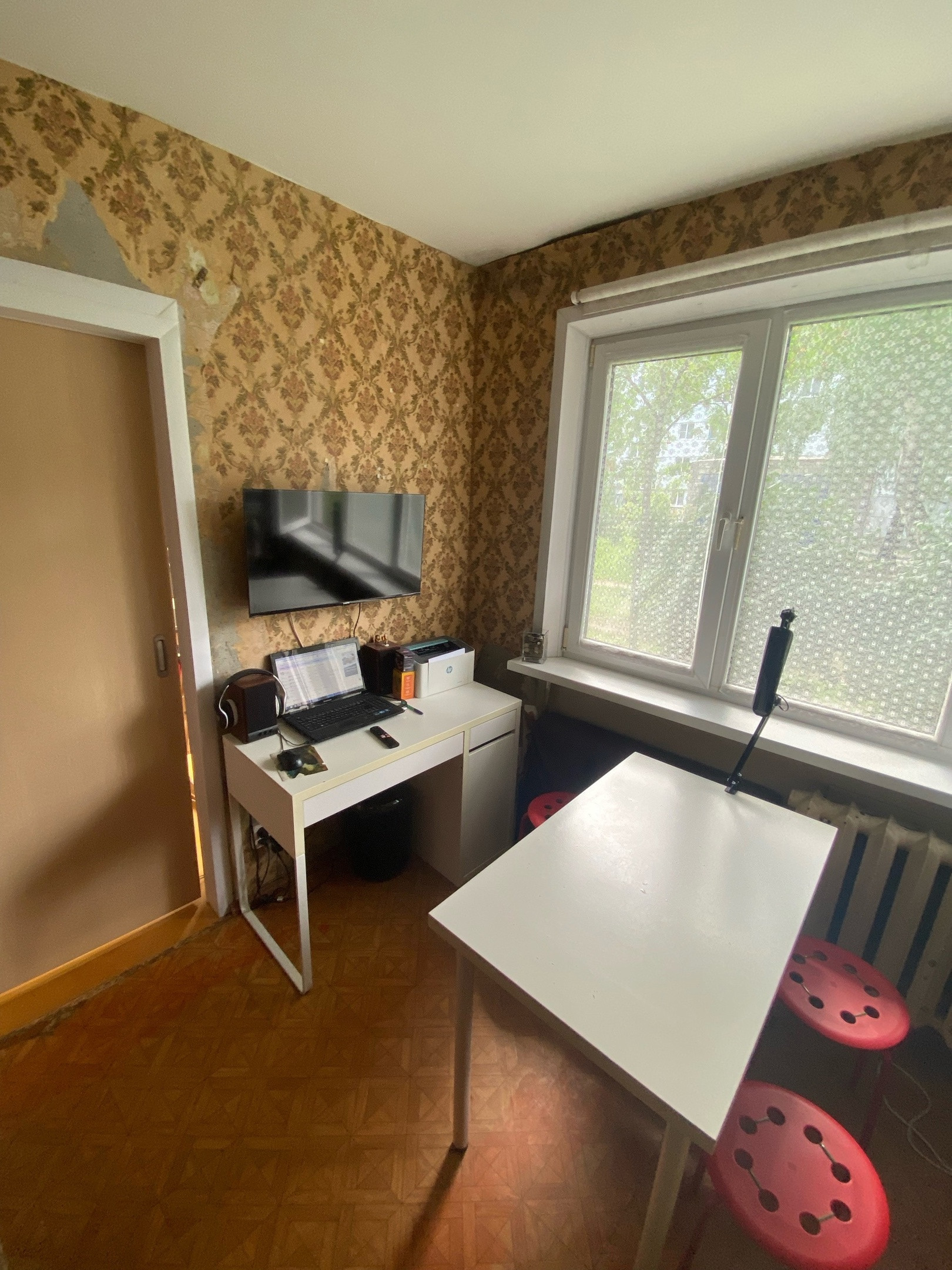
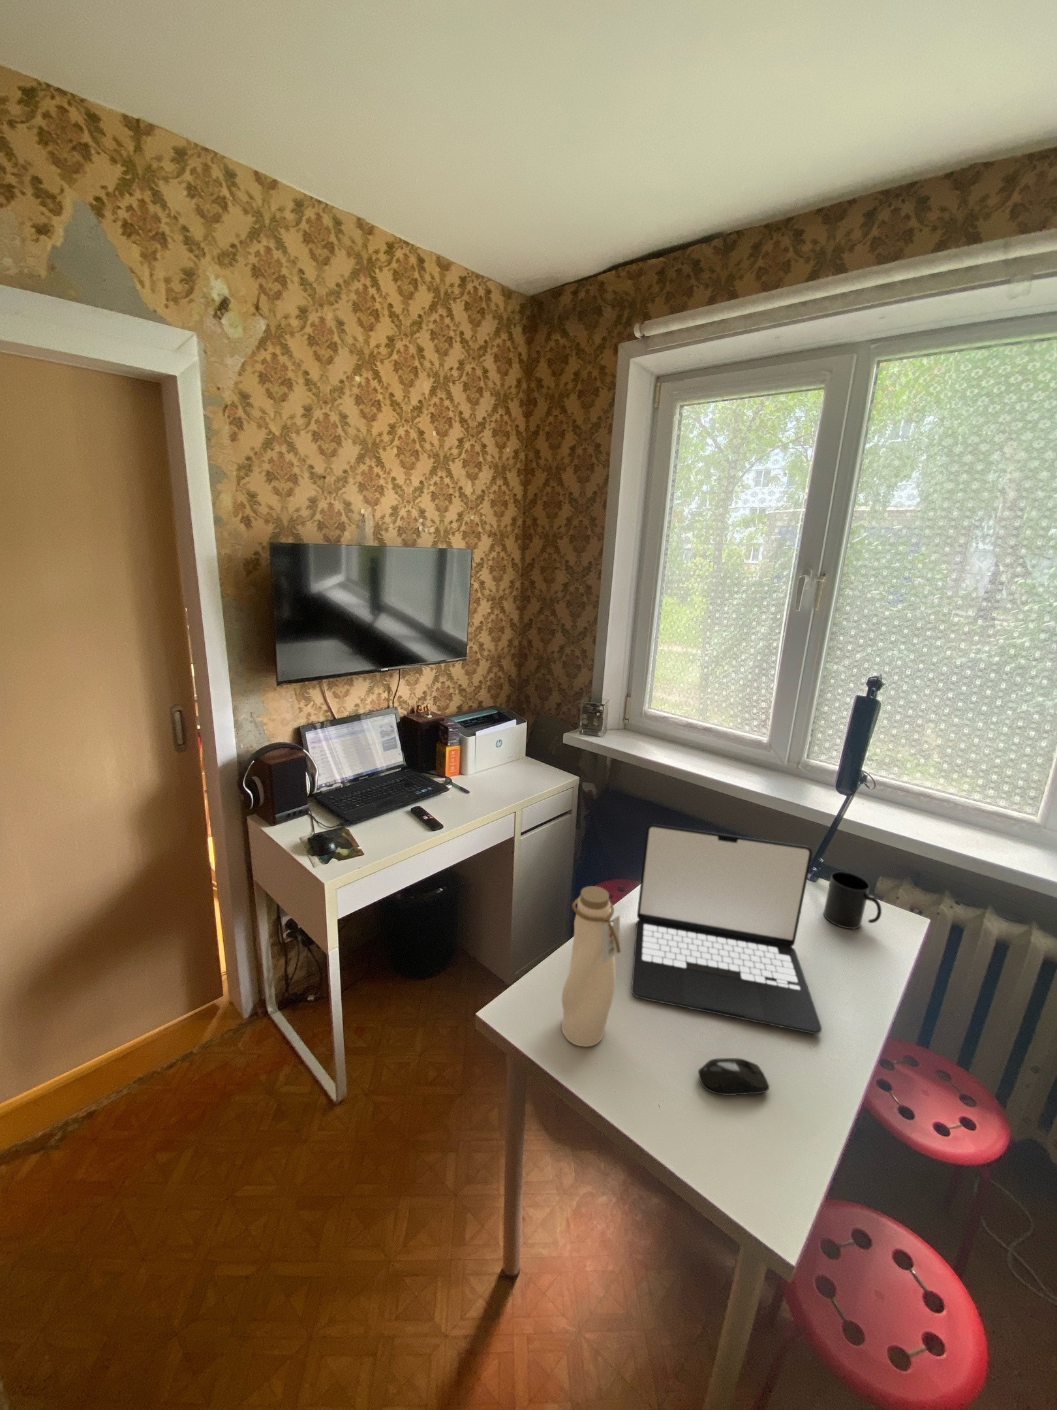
+ laptop [631,824,823,1035]
+ mug [823,872,883,929]
+ computer mouse [697,1057,769,1096]
+ water bottle [561,885,622,1047]
